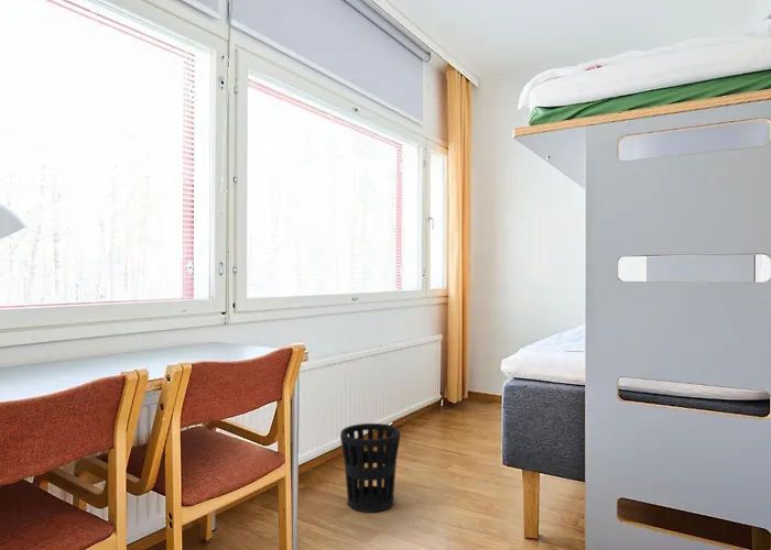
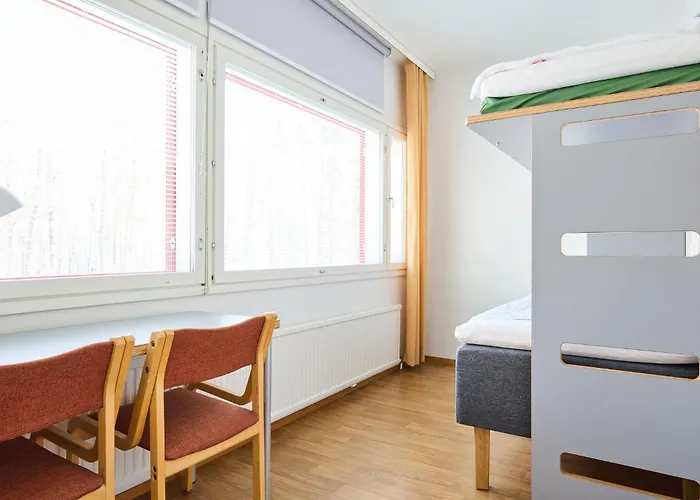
- wastebasket [339,422,401,514]
